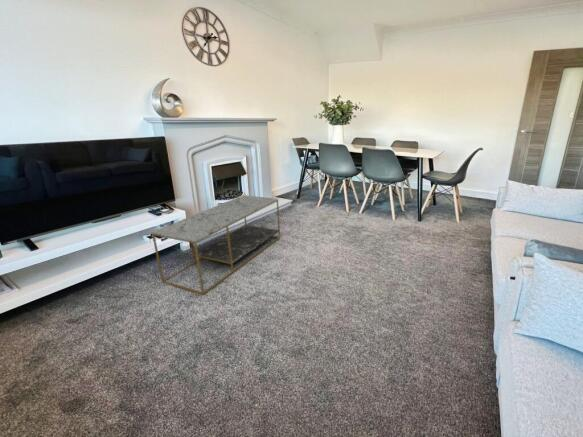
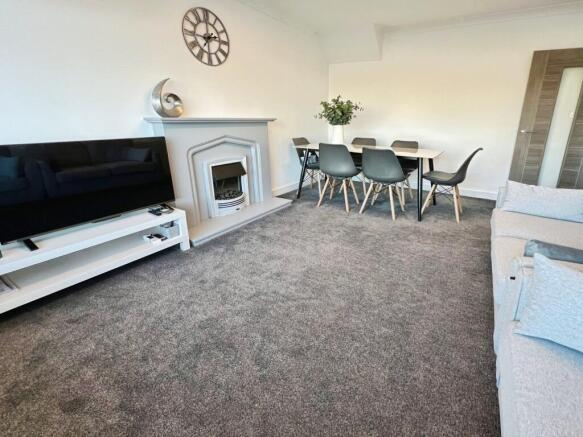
- coffee table [151,194,281,296]
